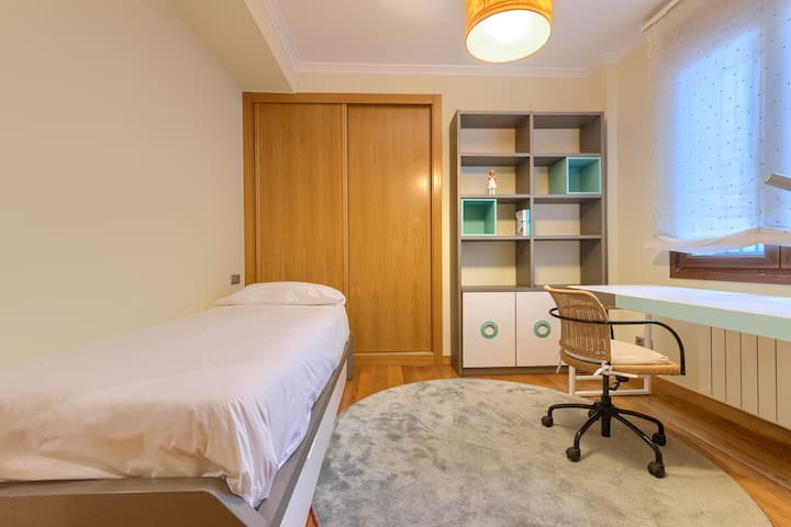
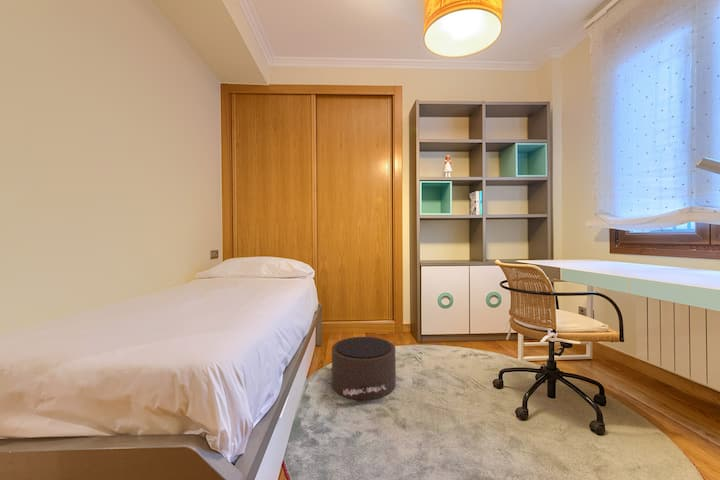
+ pouf [331,336,397,401]
